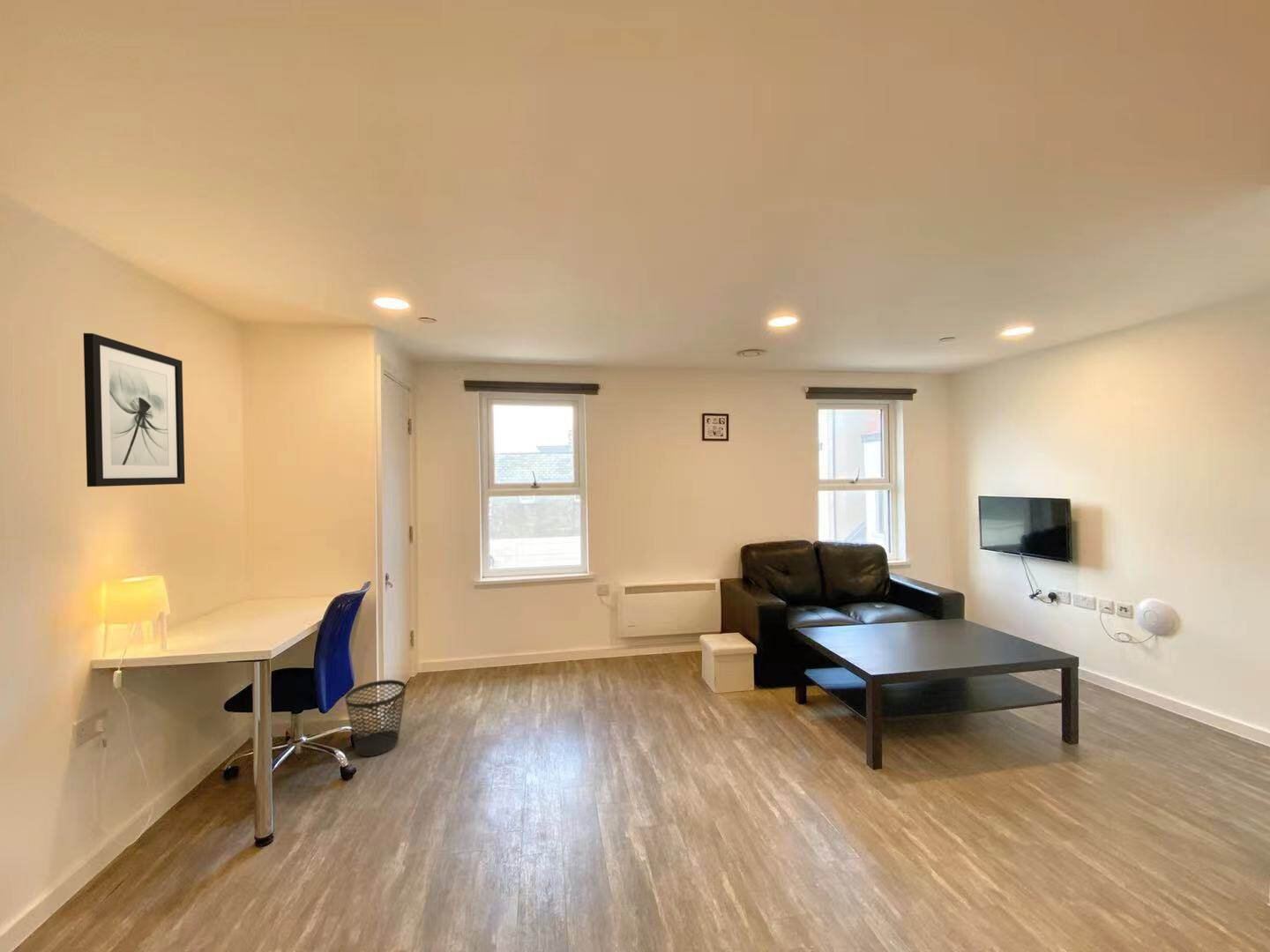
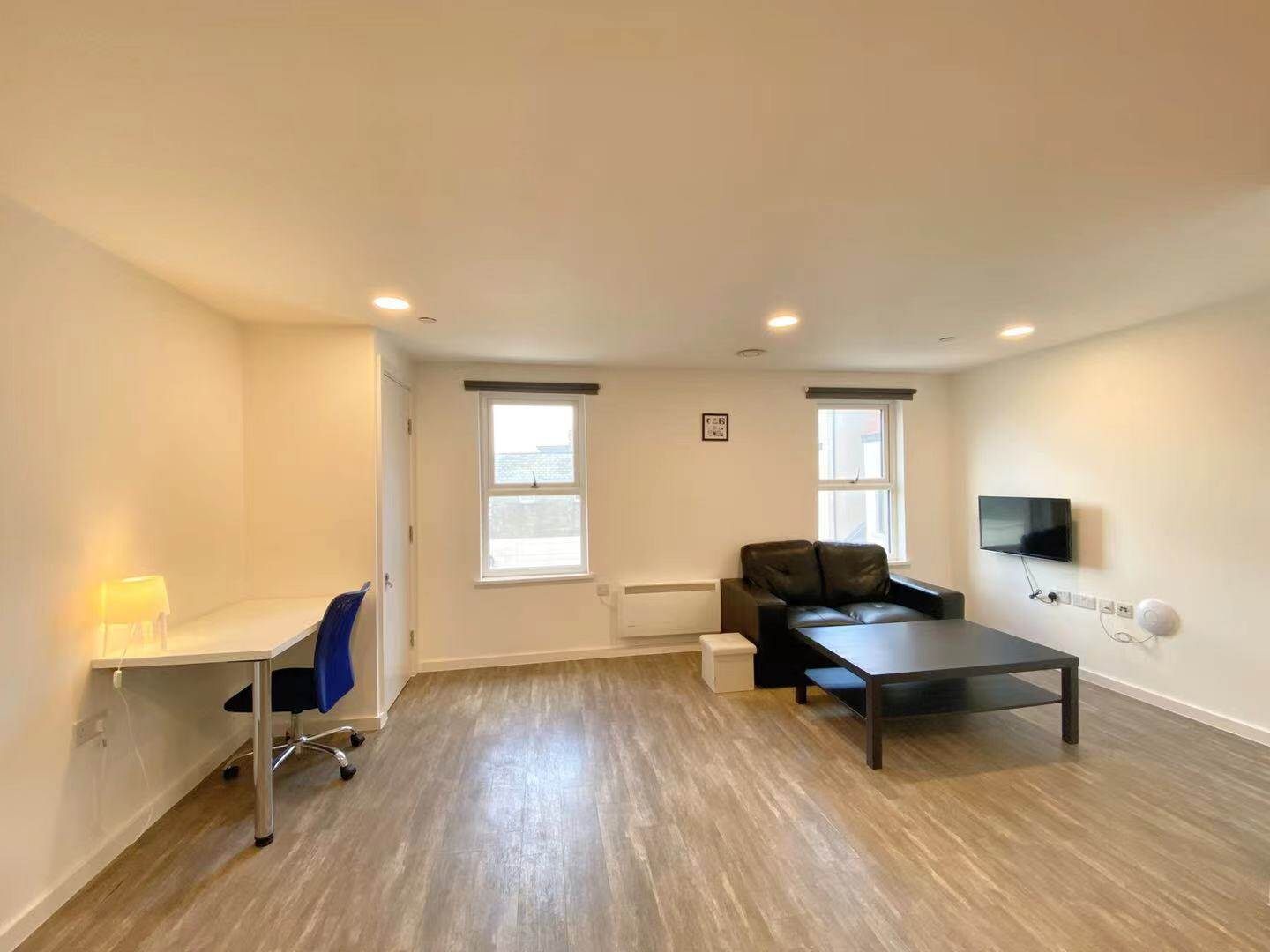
- wall art [83,332,186,487]
- wastebasket [344,679,407,757]
